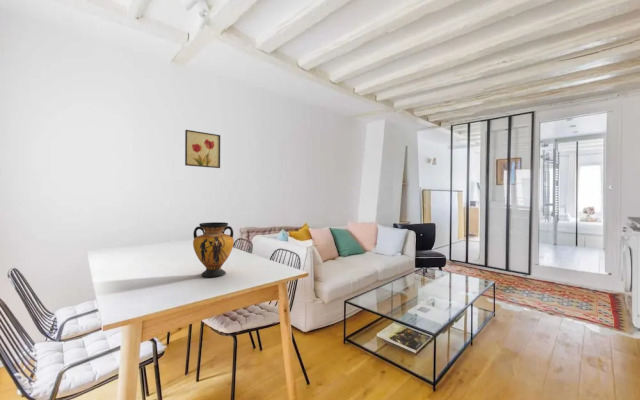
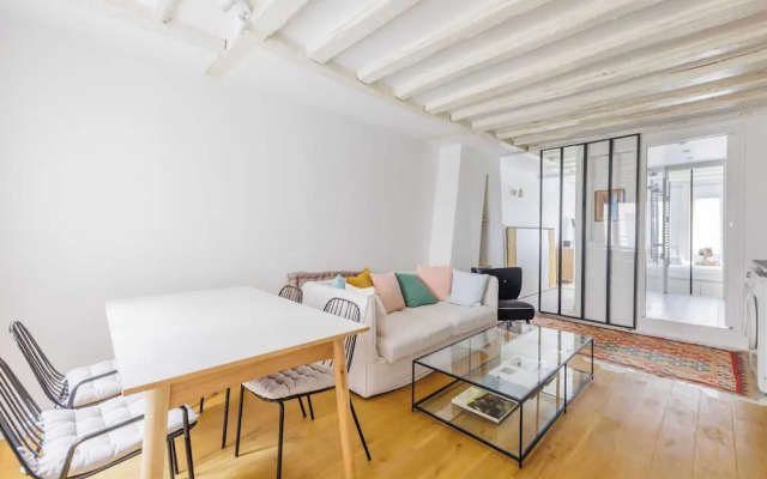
- vase [192,221,235,278]
- wall art [184,129,221,169]
